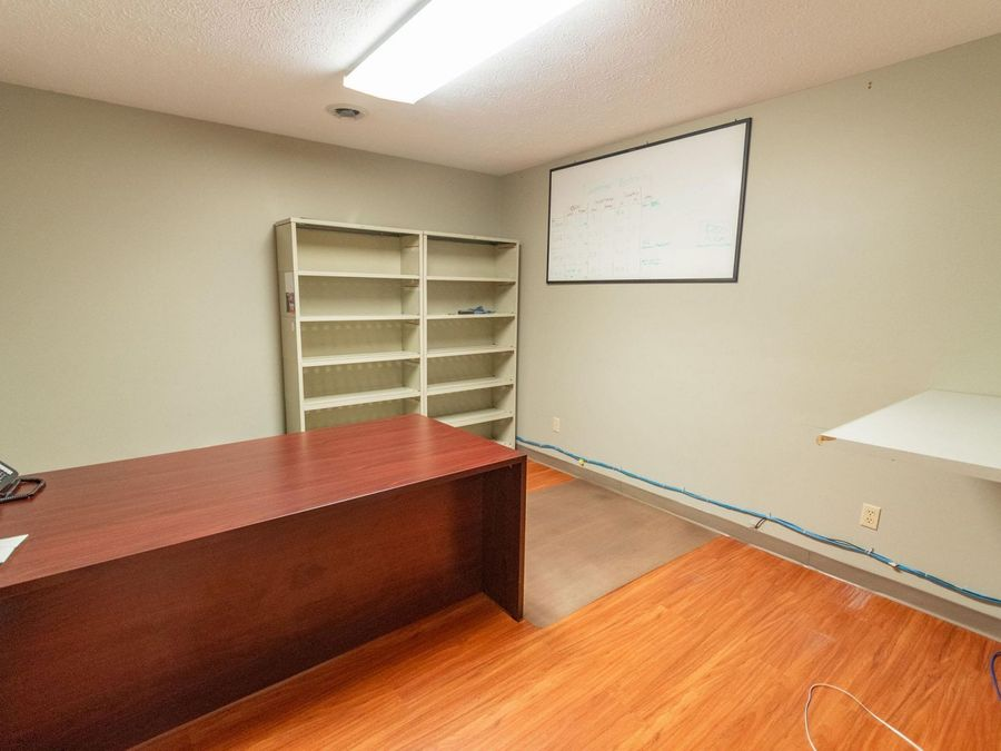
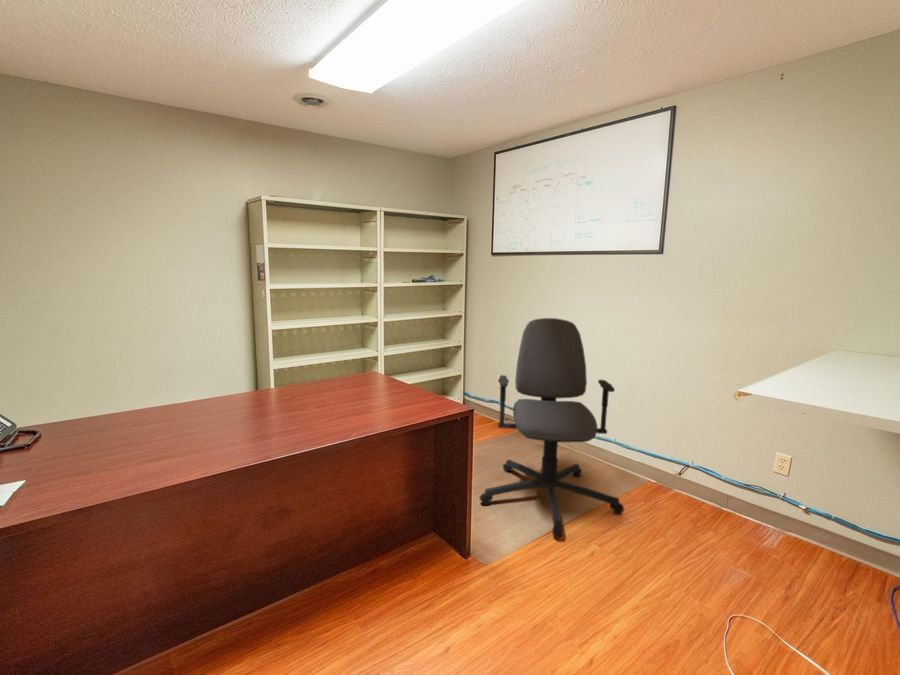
+ office chair [478,317,625,538]
